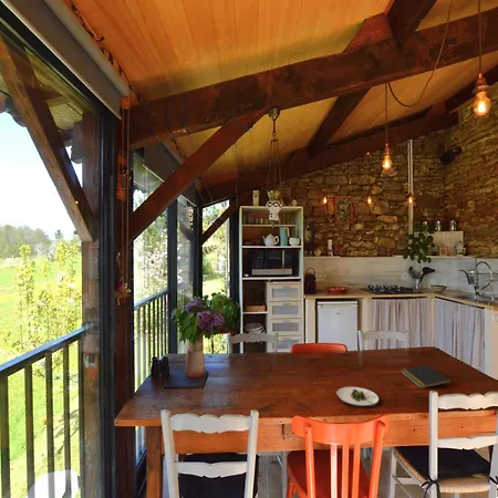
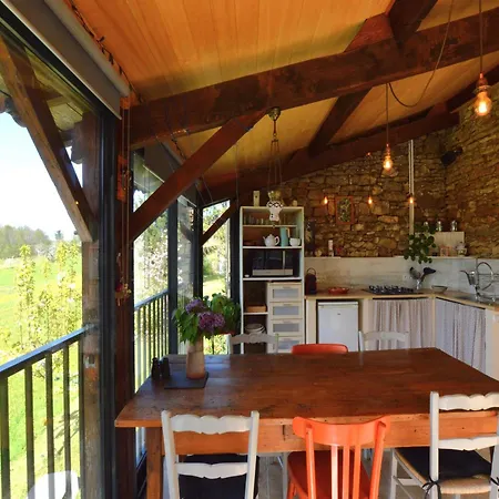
- notepad [400,363,453,390]
- salad plate [335,386,380,408]
